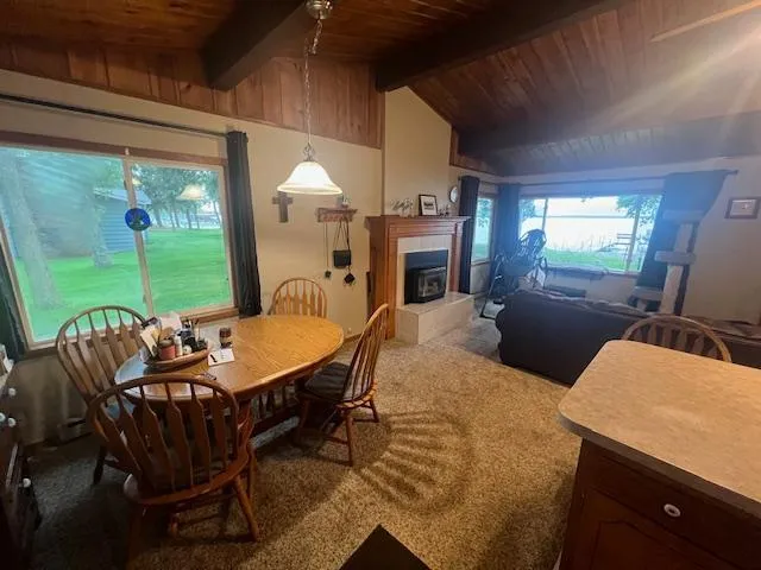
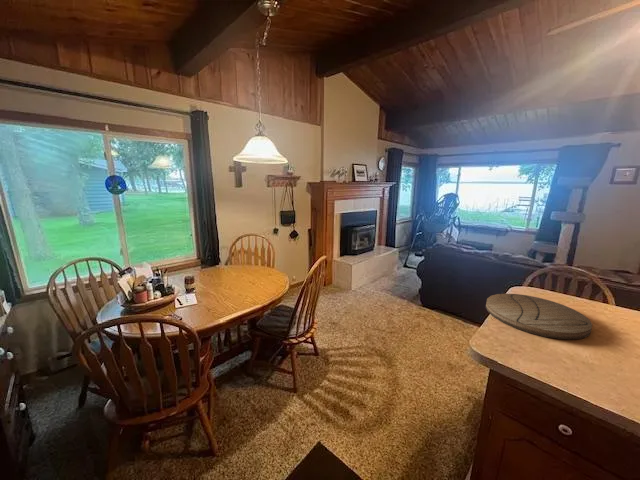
+ cutting board [485,293,593,341]
